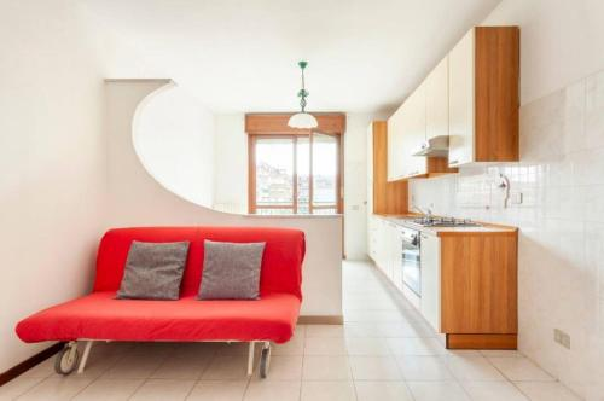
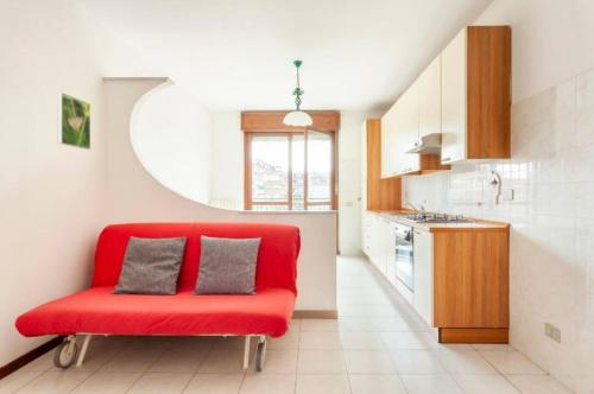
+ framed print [56,90,91,151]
